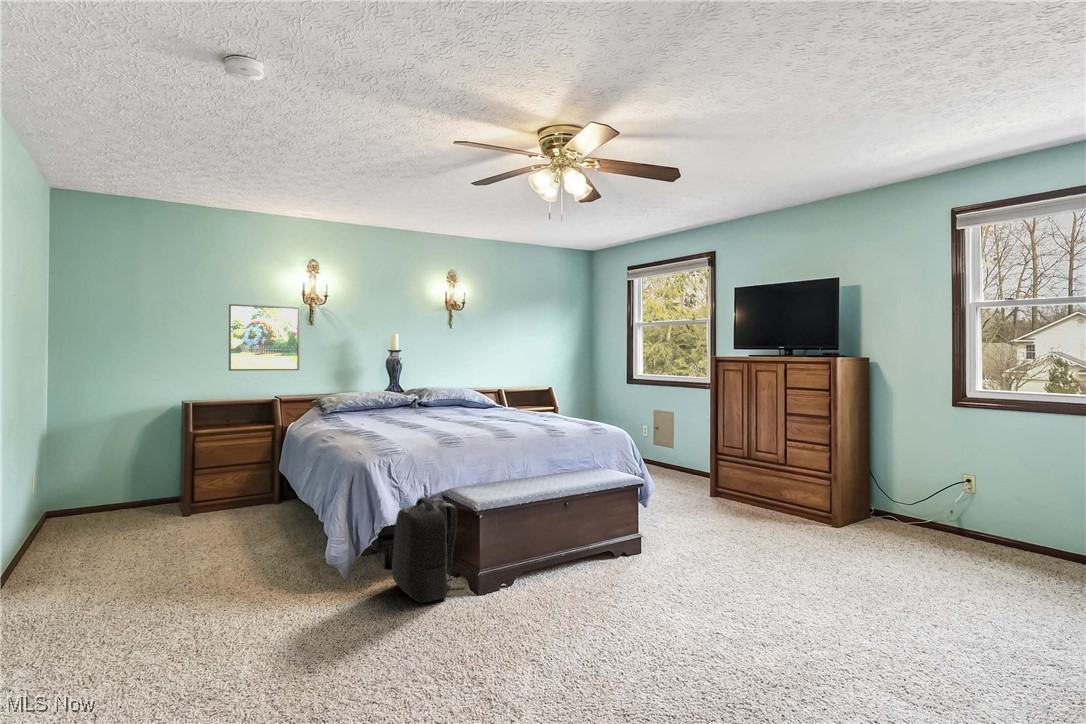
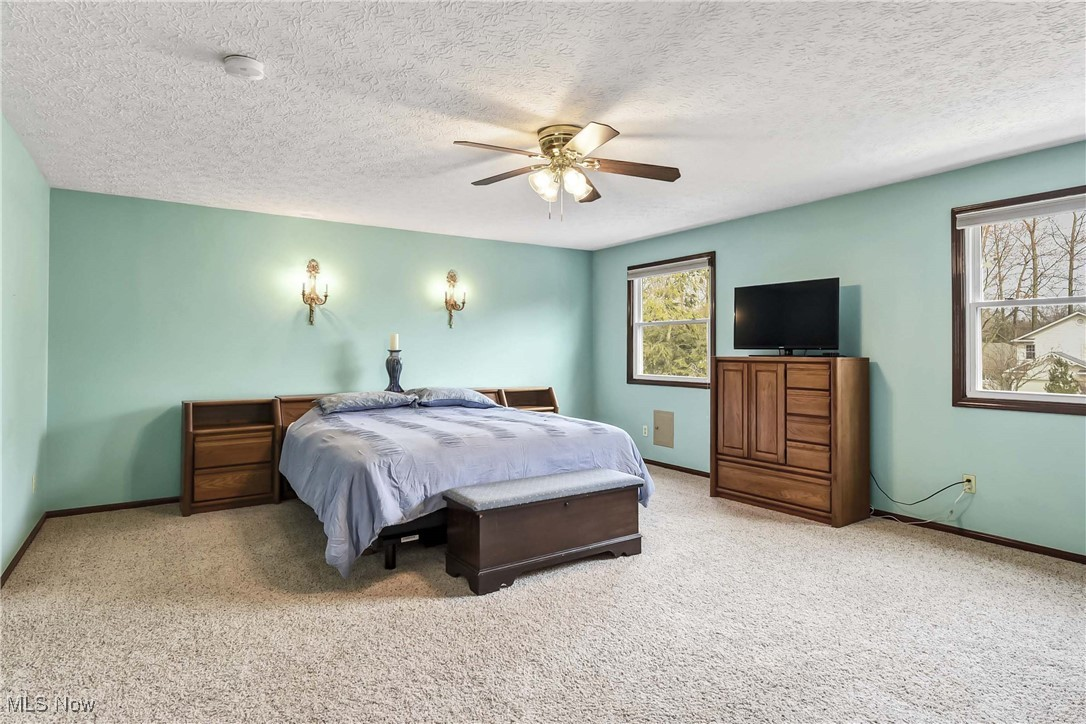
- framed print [228,303,300,372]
- backpack [391,496,467,604]
